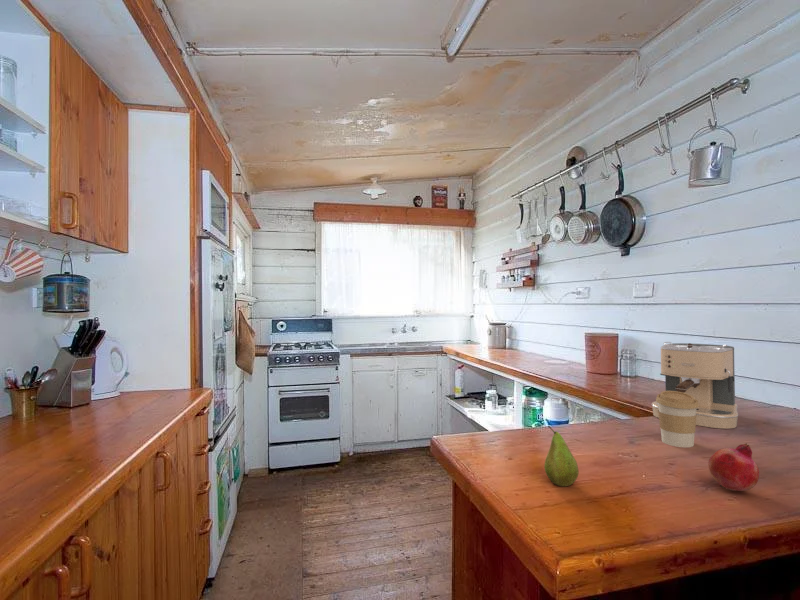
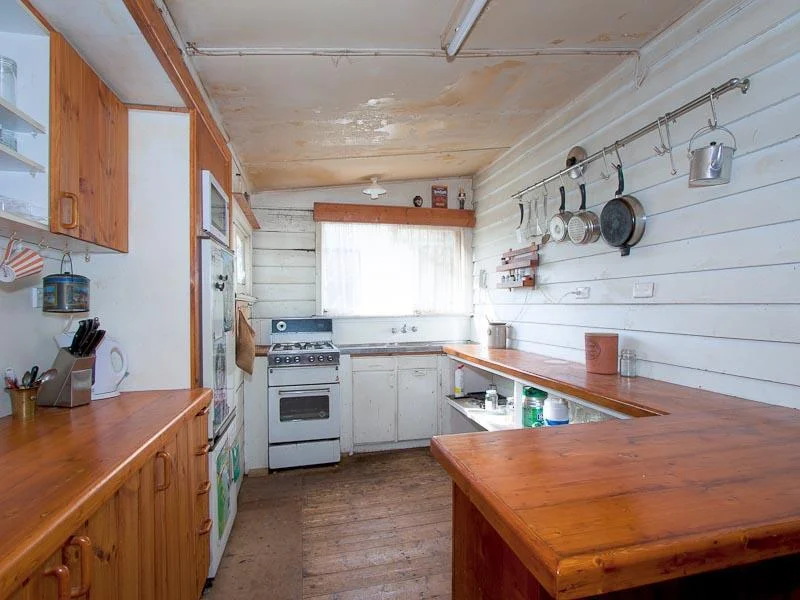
- fruit [707,442,760,492]
- coffee maker [651,341,739,430]
- fruit [543,425,580,487]
- coffee cup [655,390,699,448]
